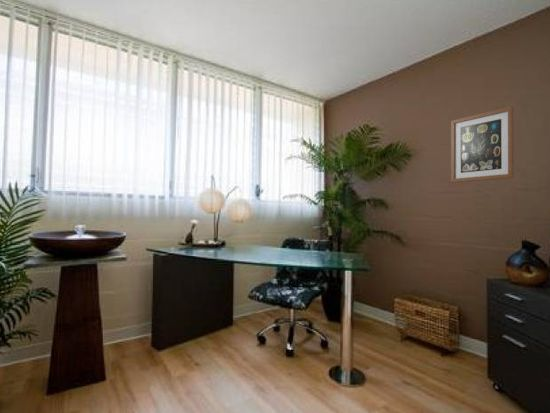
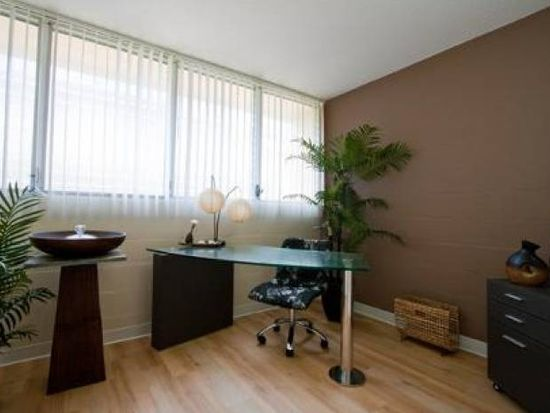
- wall art [450,105,515,184]
